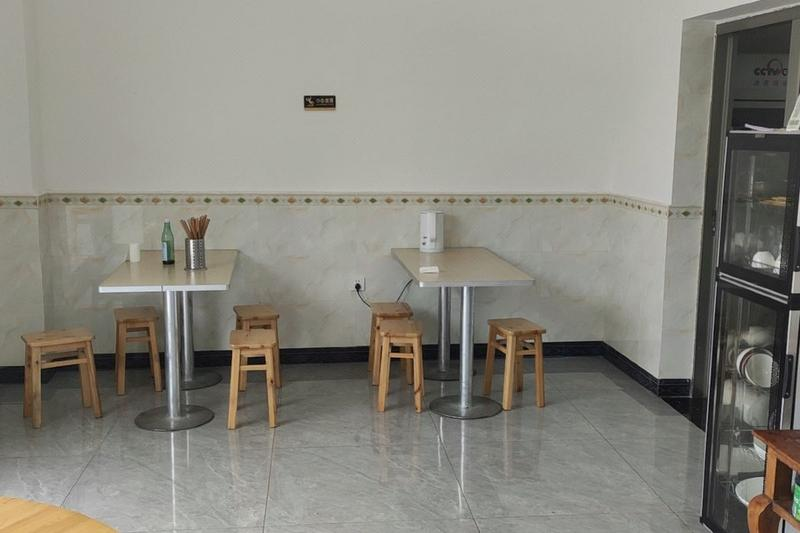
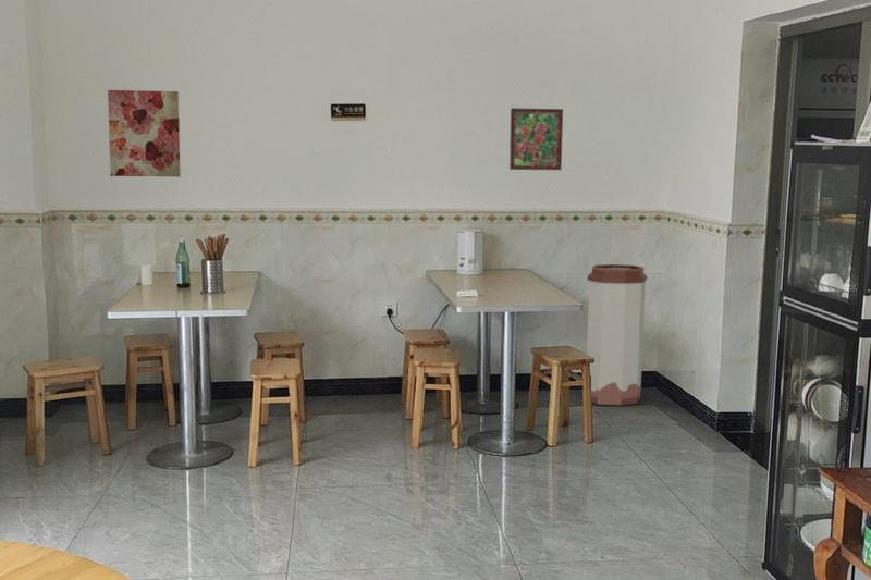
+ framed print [508,107,564,171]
+ wall art [107,89,182,177]
+ trash can [586,263,648,406]
